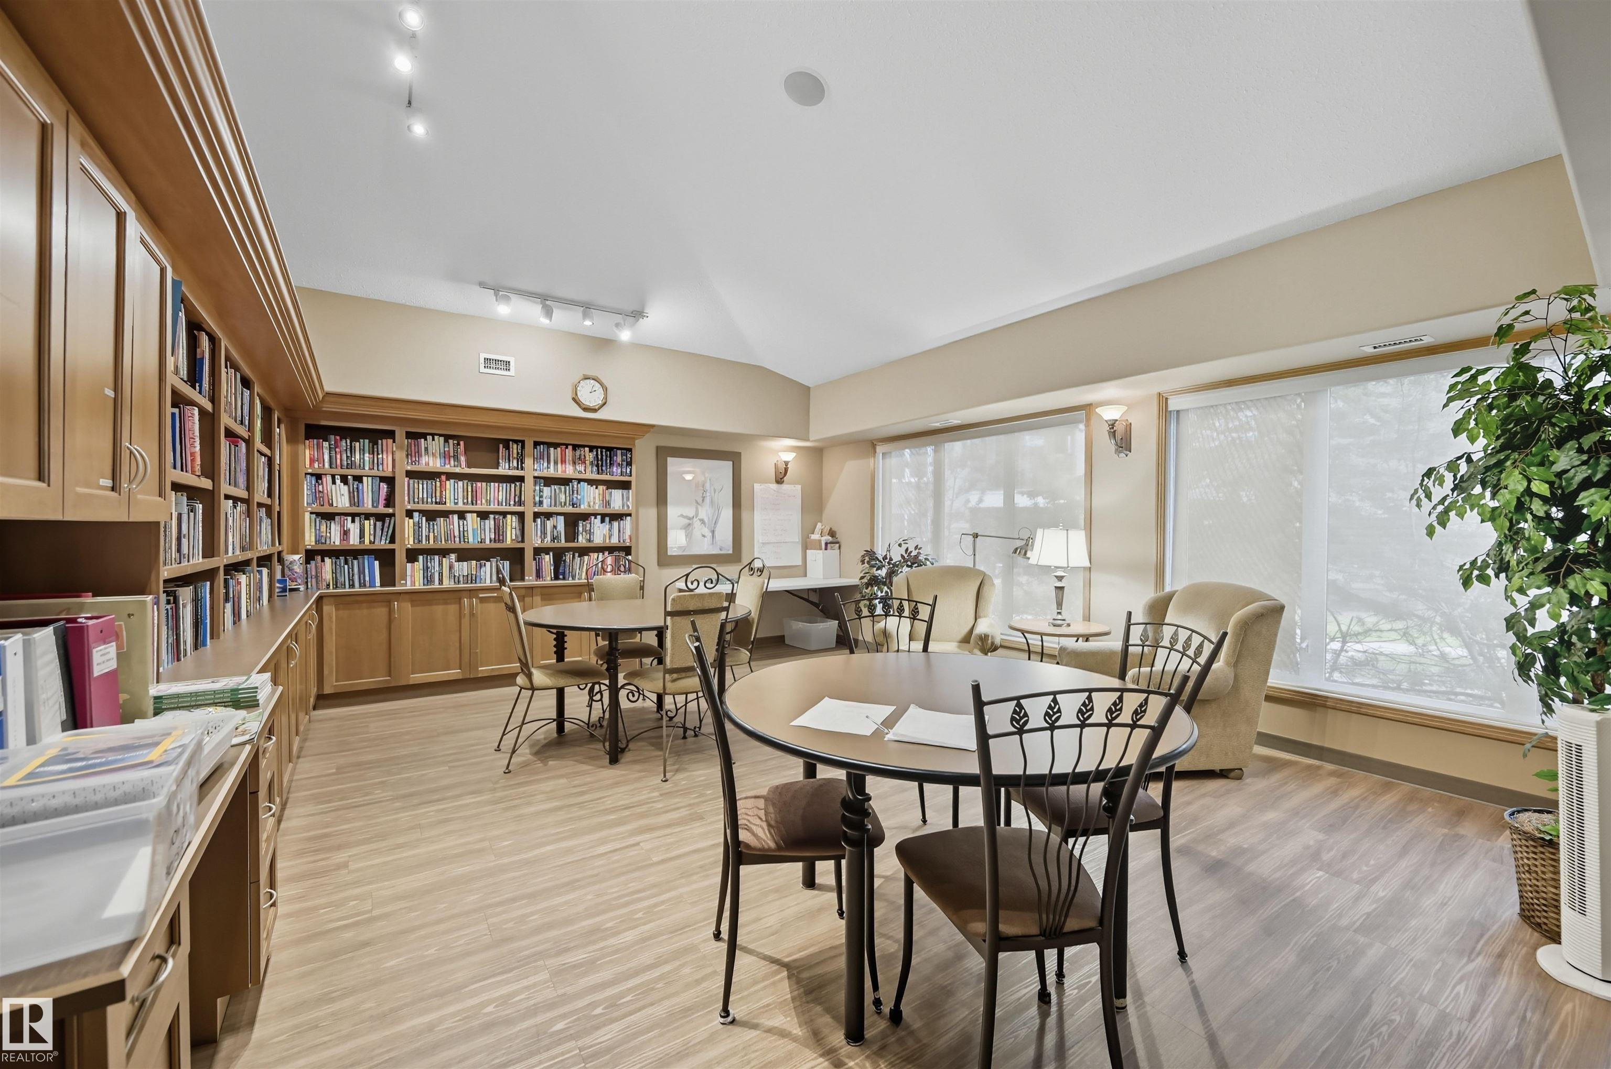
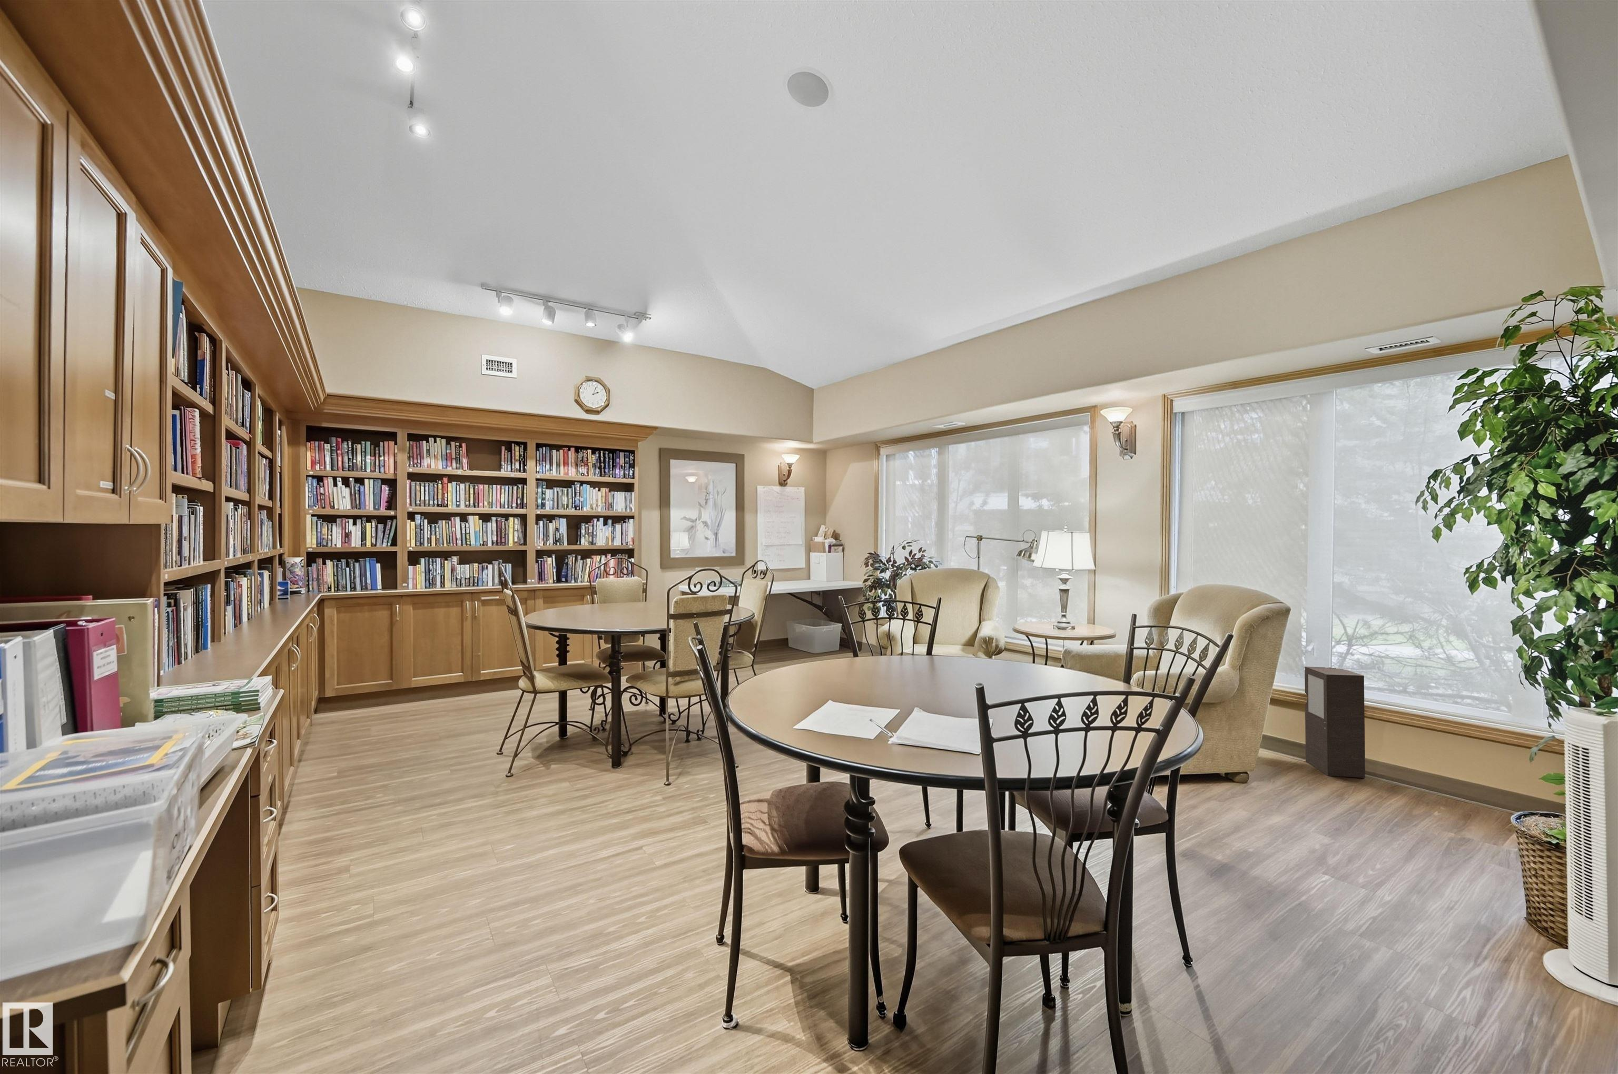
+ cabinet [1304,666,1366,779]
